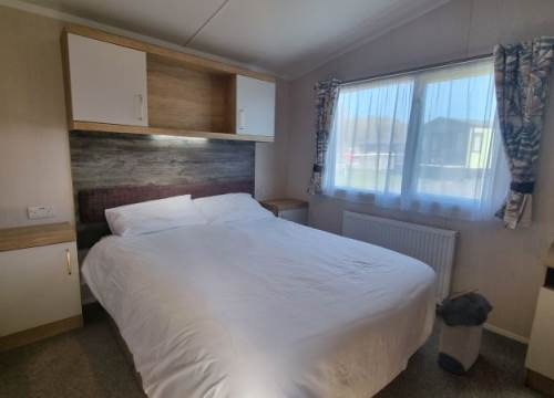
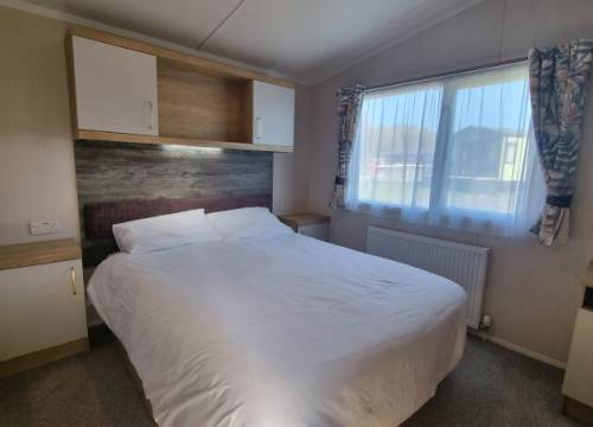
- laundry hamper [434,286,495,376]
